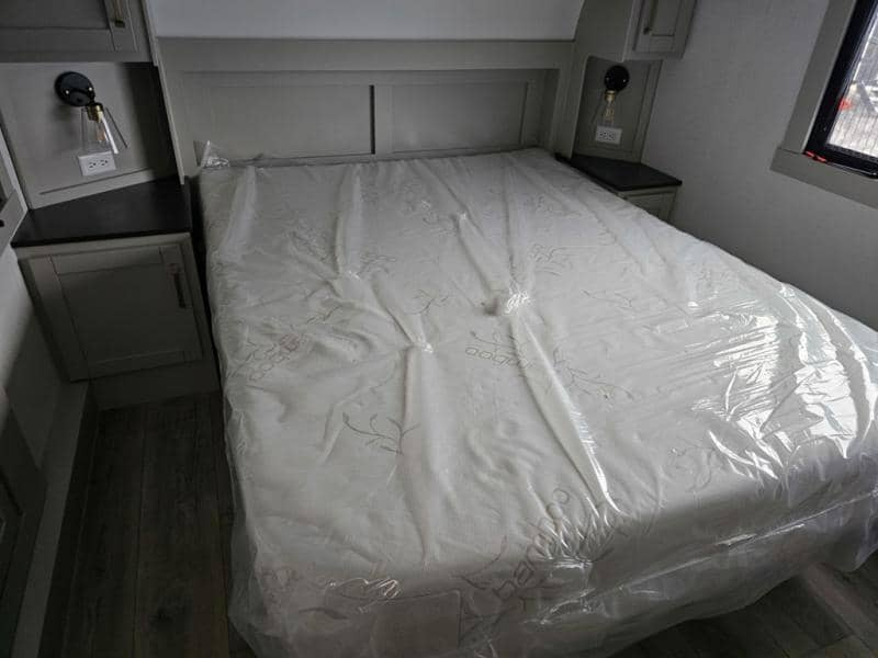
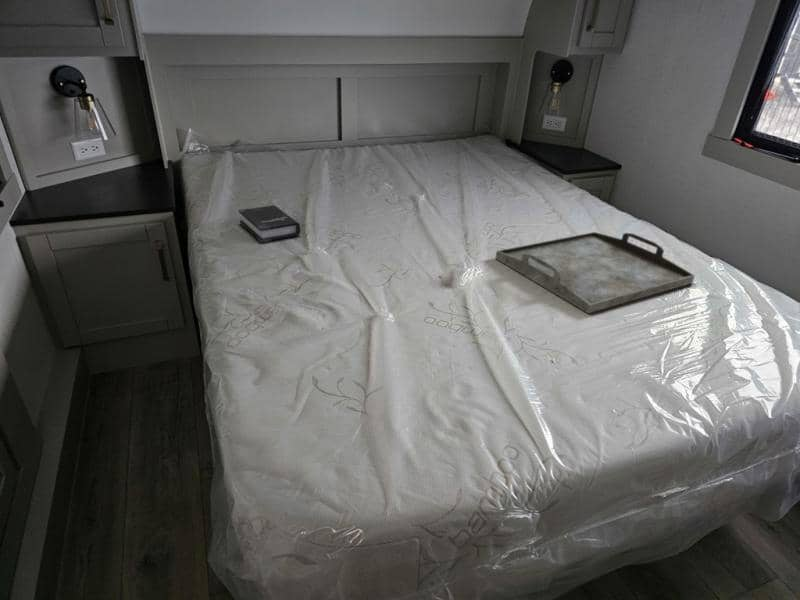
+ hardback book [238,204,301,244]
+ serving tray [495,231,696,314]
